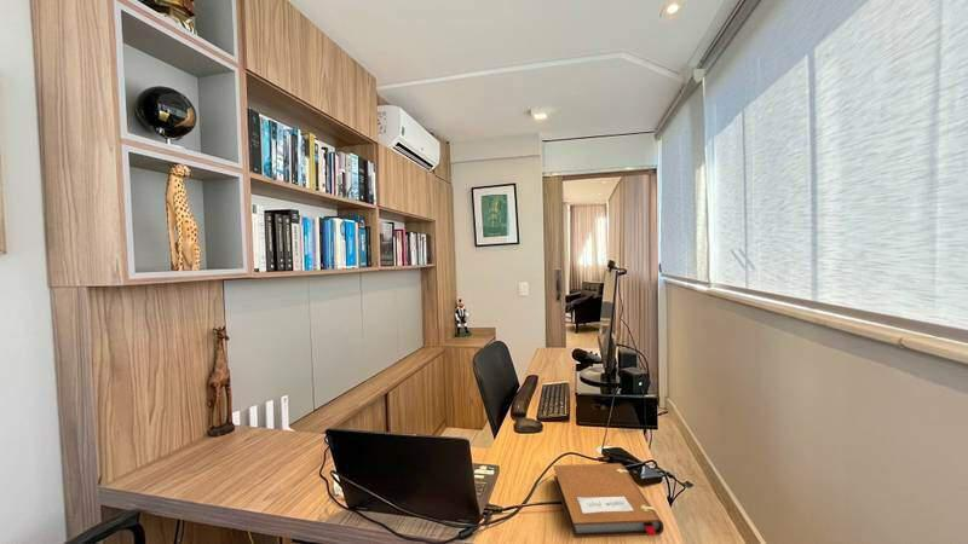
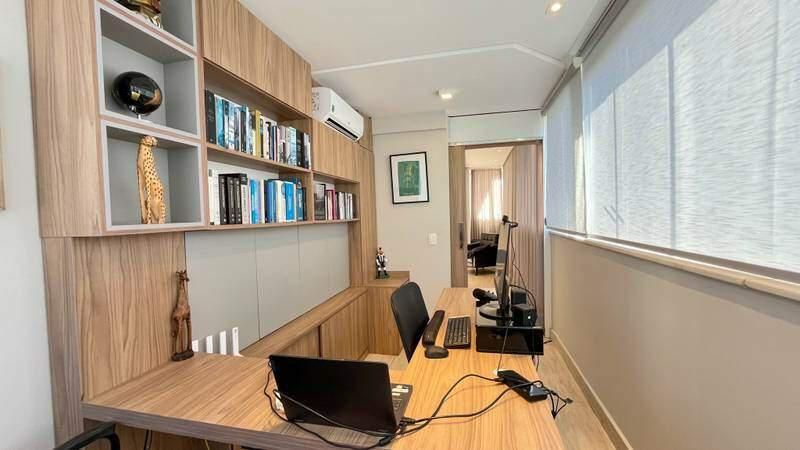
- notebook [552,462,664,539]
